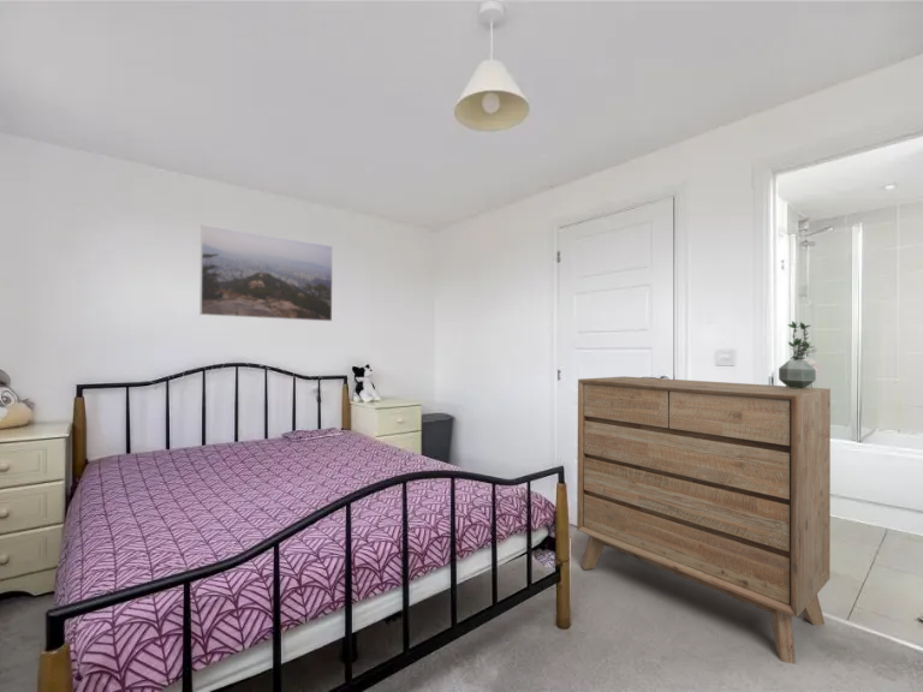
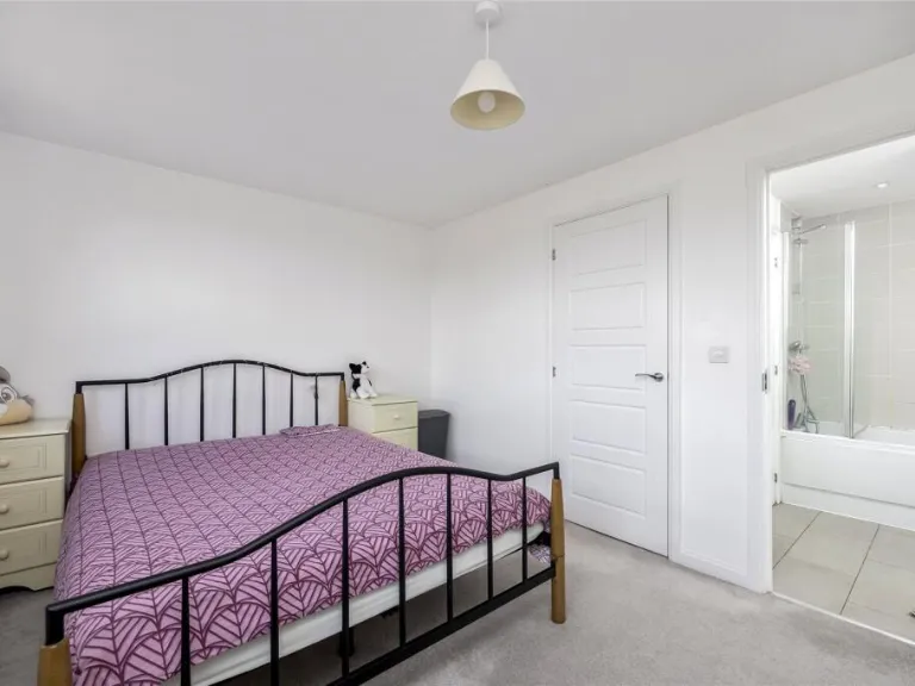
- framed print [198,223,334,322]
- dresser [576,375,832,666]
- potted plant [778,321,817,389]
